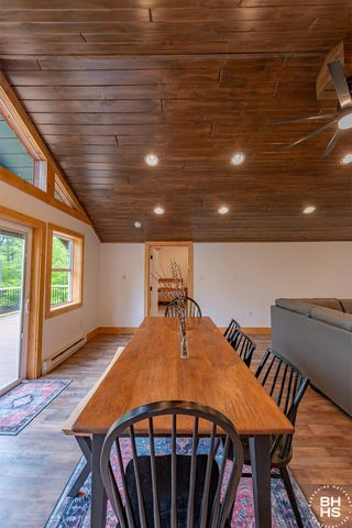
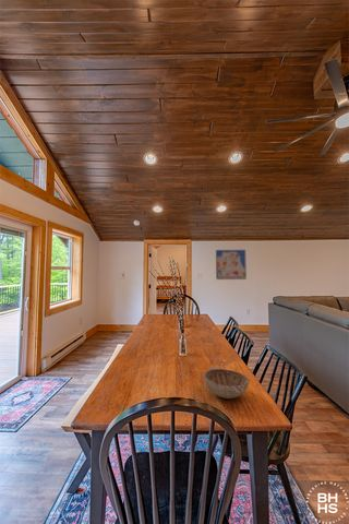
+ decorative bowl [203,367,250,400]
+ wall art [215,249,248,281]
